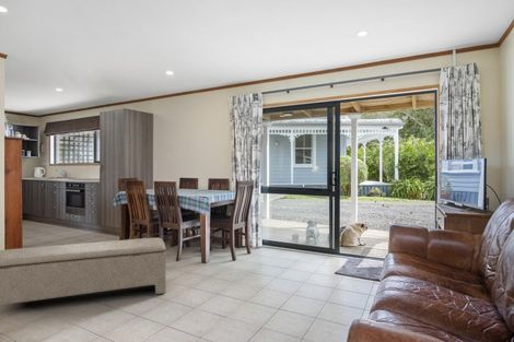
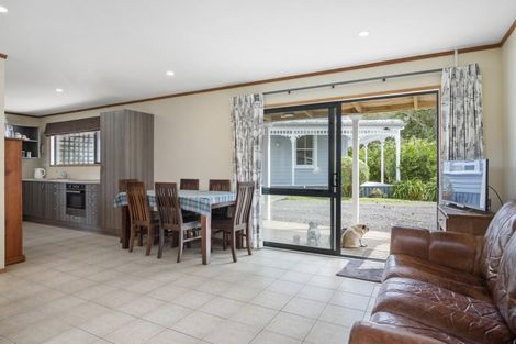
- bench [0,237,167,306]
